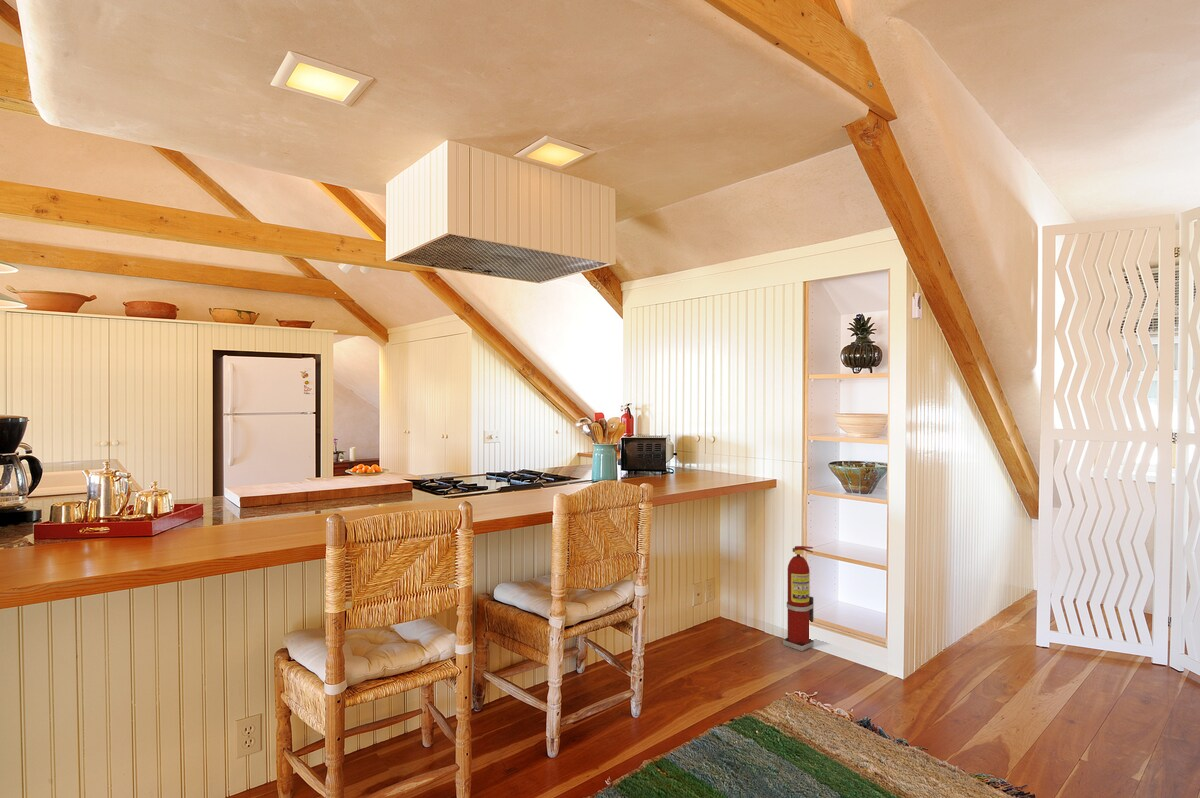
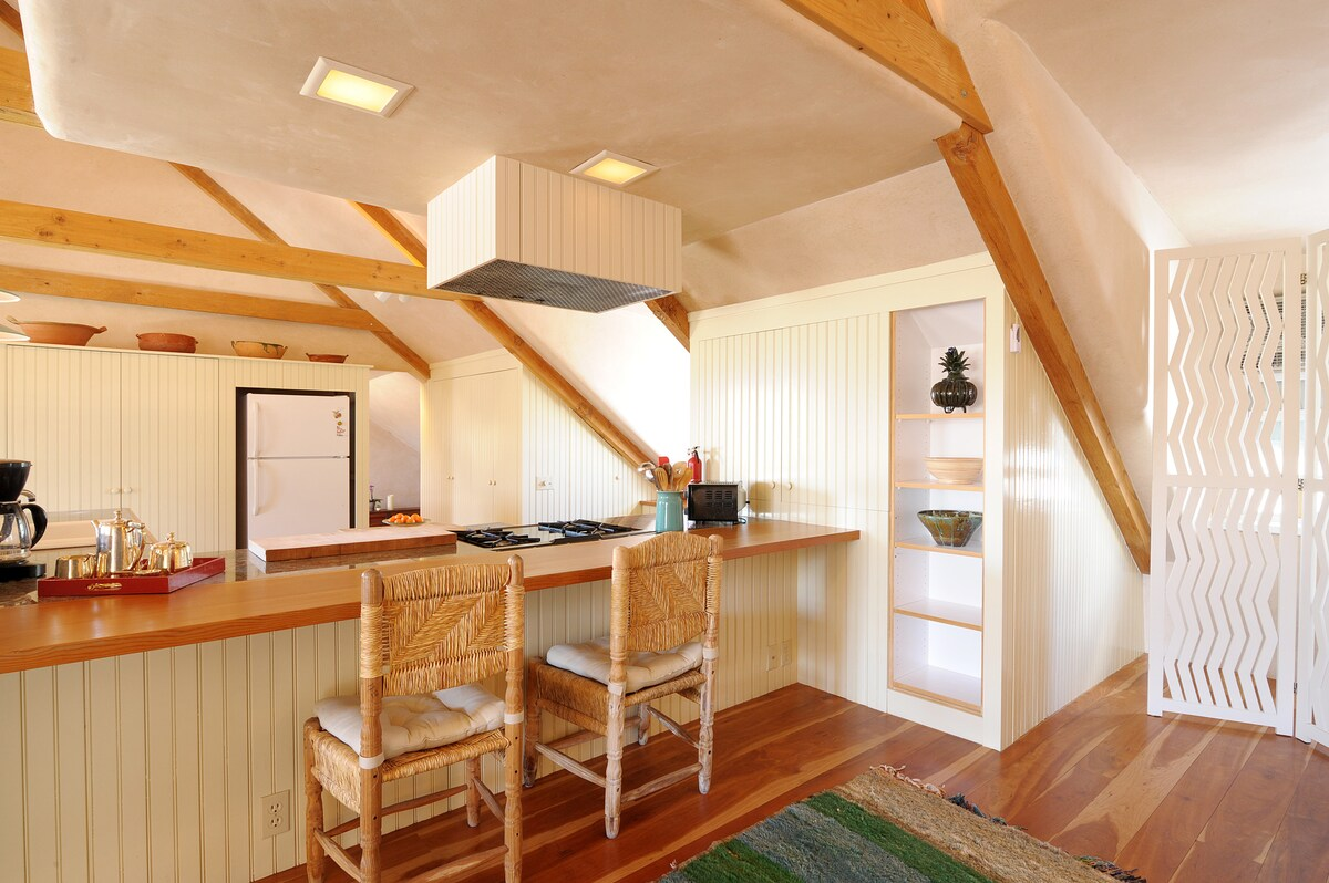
- fire extinguisher [782,545,815,652]
